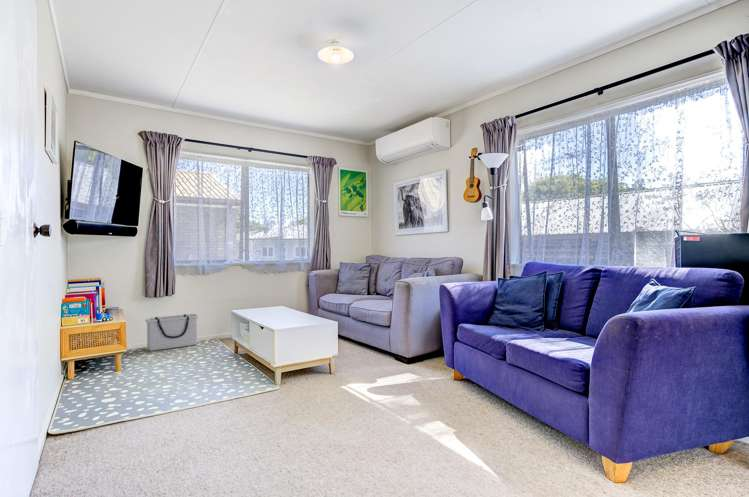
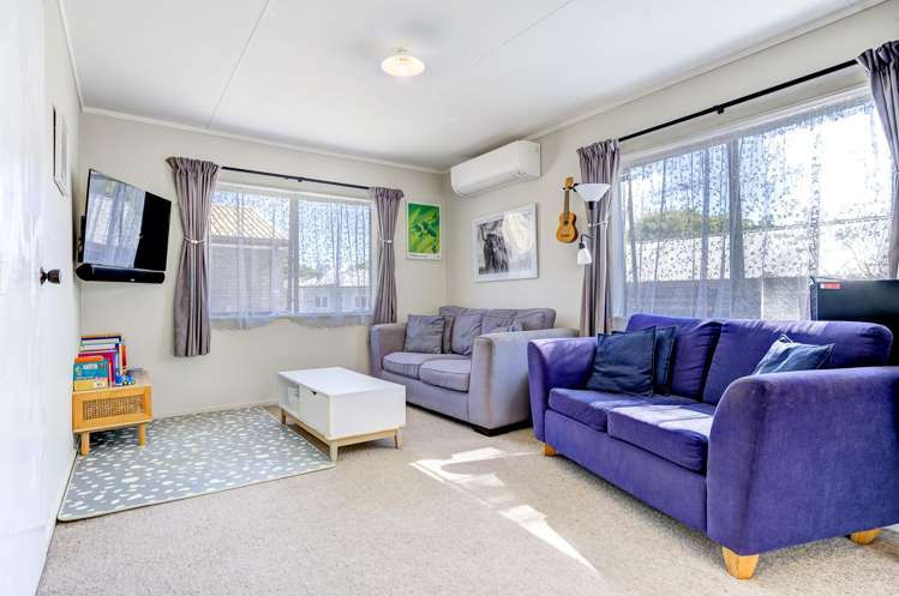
- storage bin [144,313,199,352]
